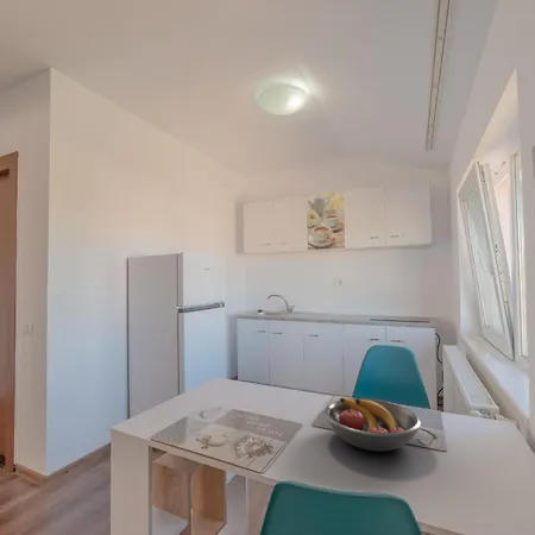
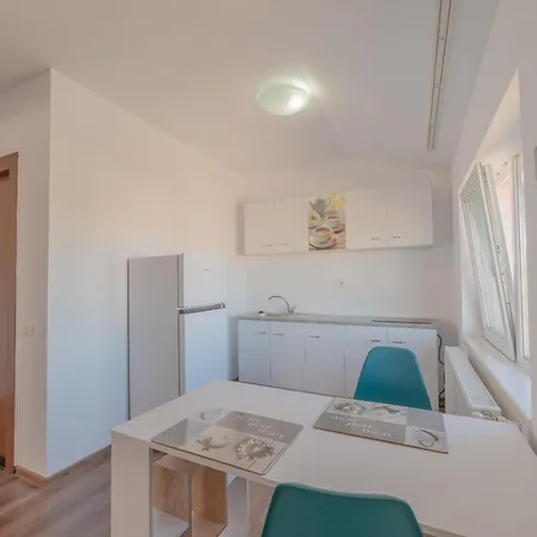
- fruit bowl [323,397,422,453]
